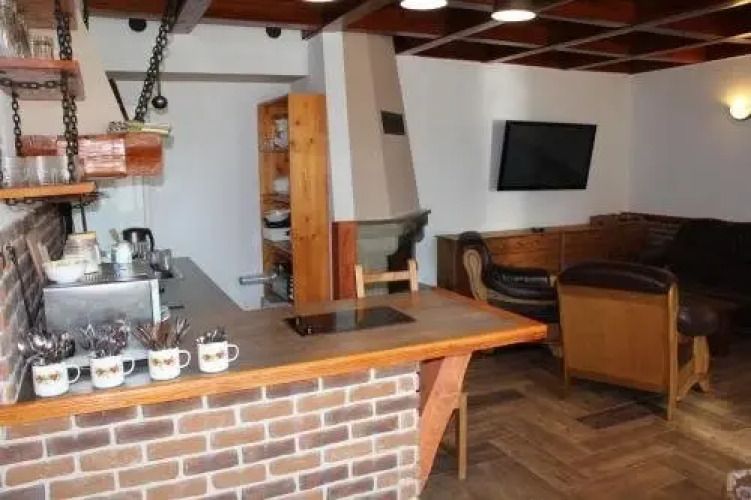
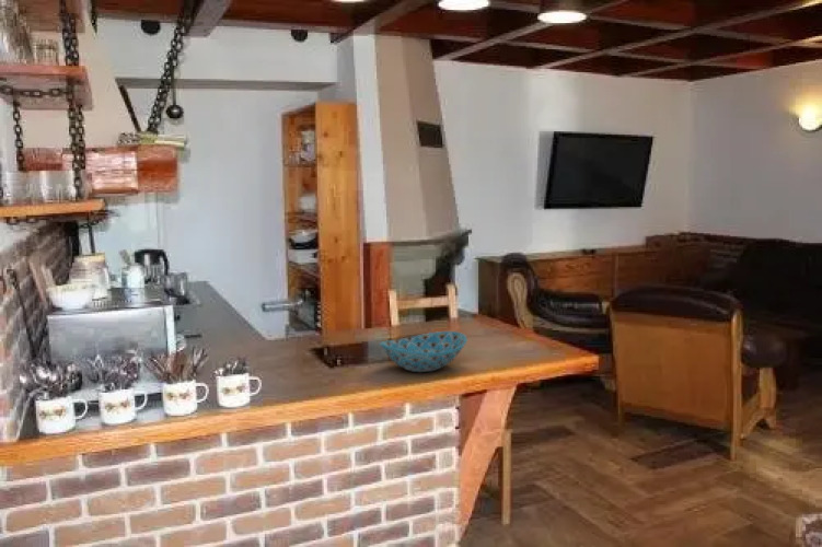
+ bowl [379,330,468,373]
